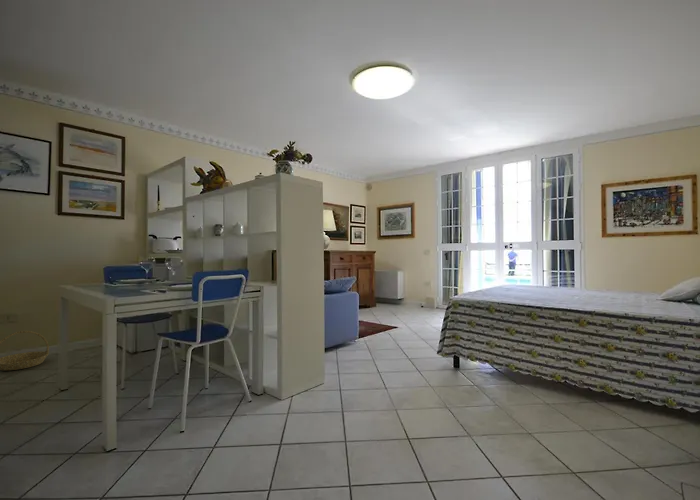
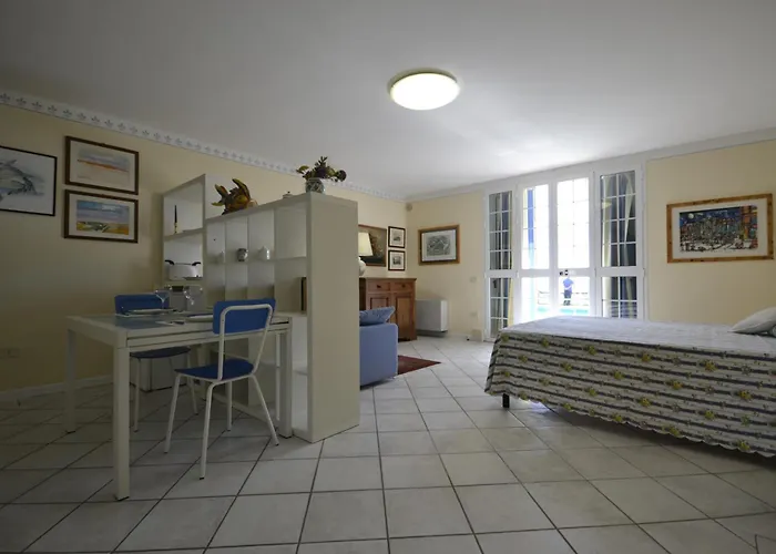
- basket [0,330,50,371]
